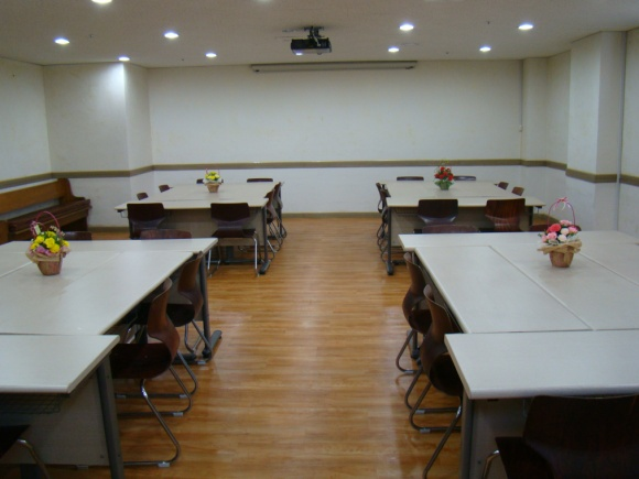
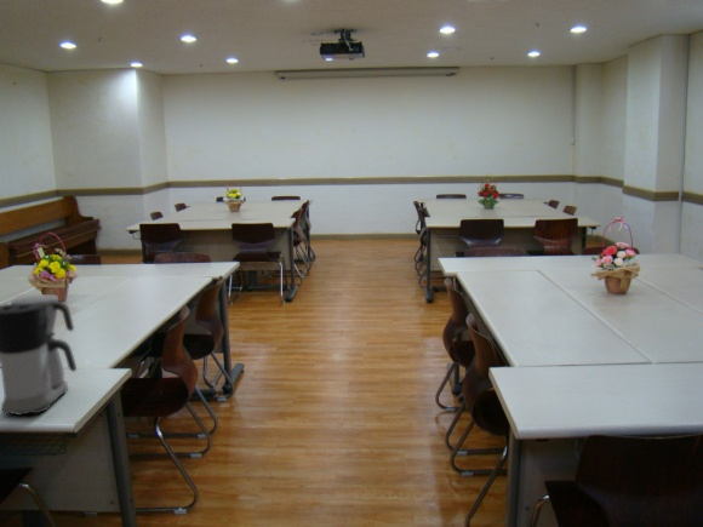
+ coffee maker [0,293,78,417]
